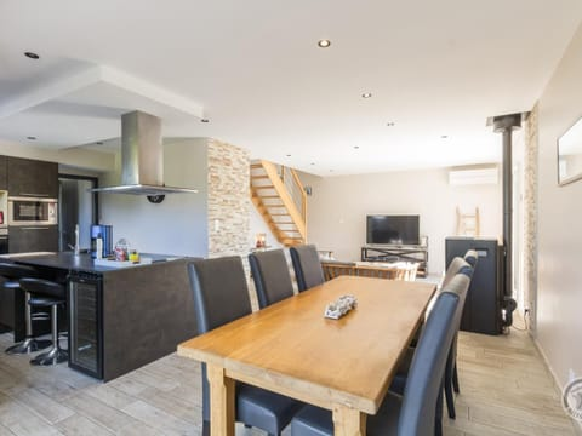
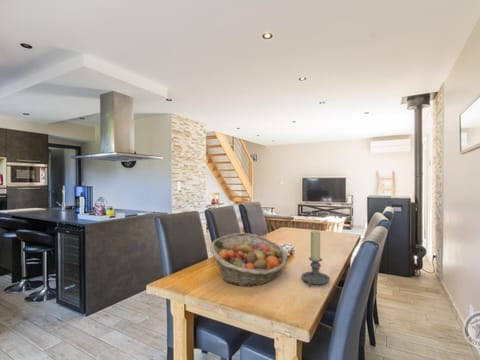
+ candle holder [301,230,331,288]
+ fruit basket [209,232,289,287]
